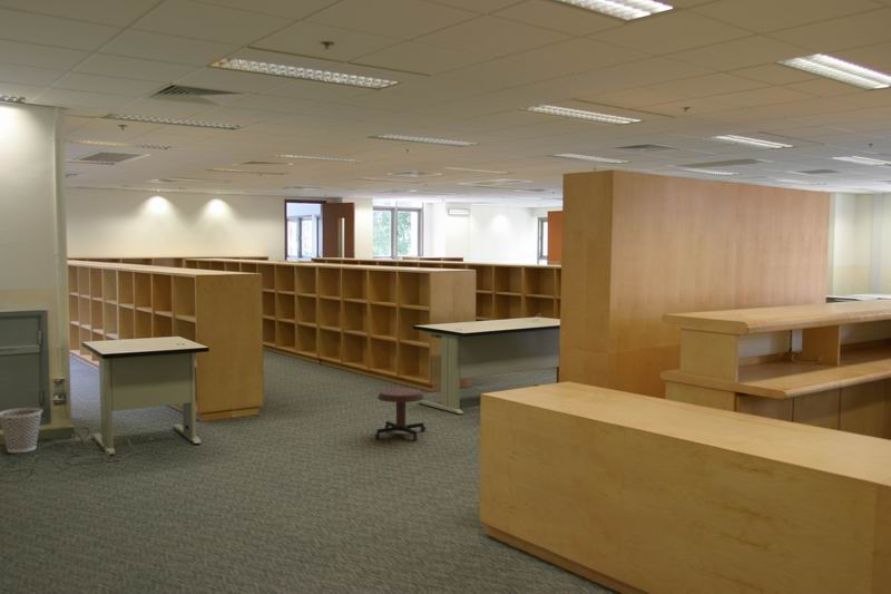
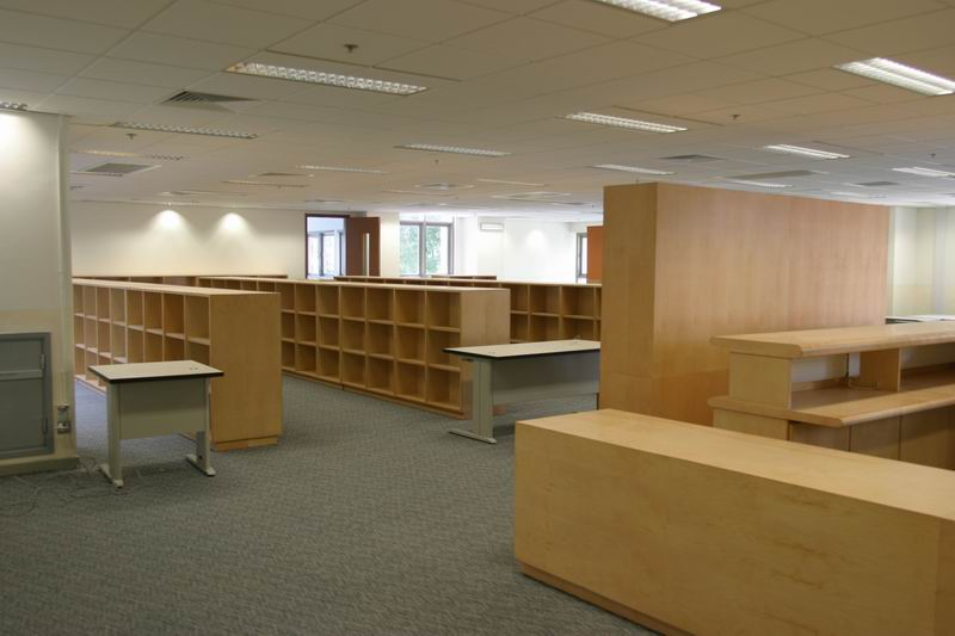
- stool [374,387,428,440]
- wastebasket [0,407,43,454]
